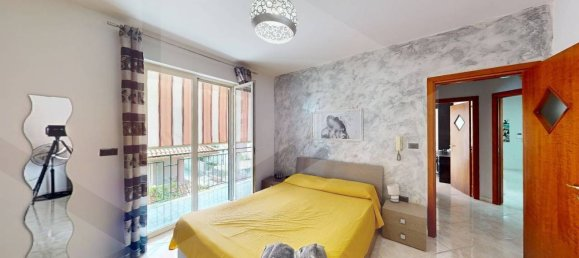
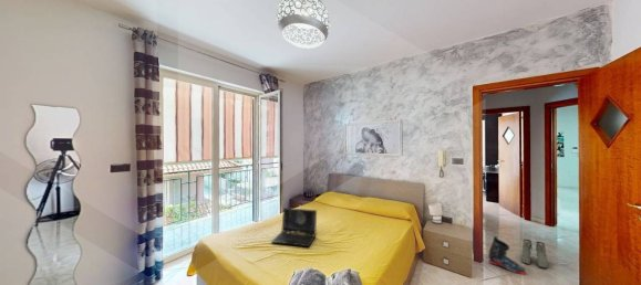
+ laptop [270,207,318,247]
+ boots [520,239,549,270]
+ ski boot [487,235,527,276]
